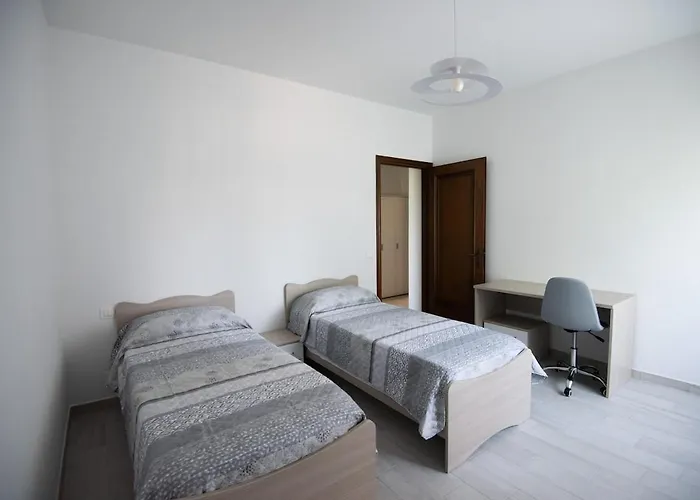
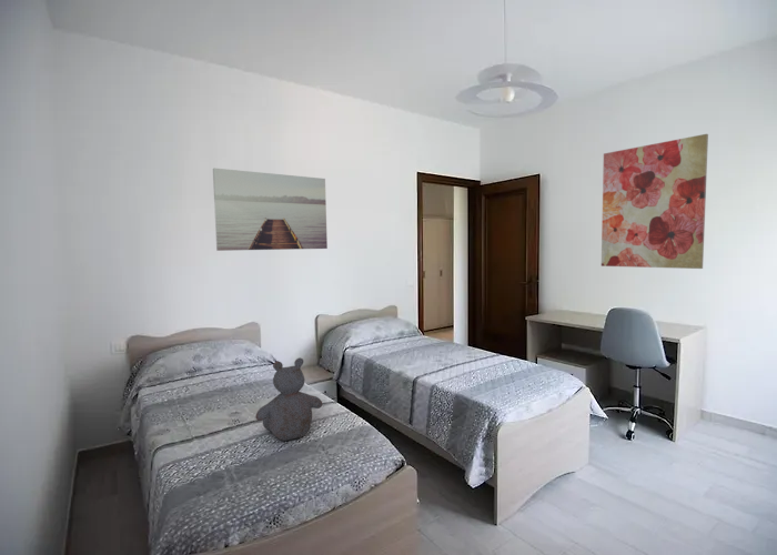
+ wall art [212,167,329,252]
+ teddy bear [254,356,323,442]
+ wall art [601,133,709,270]
